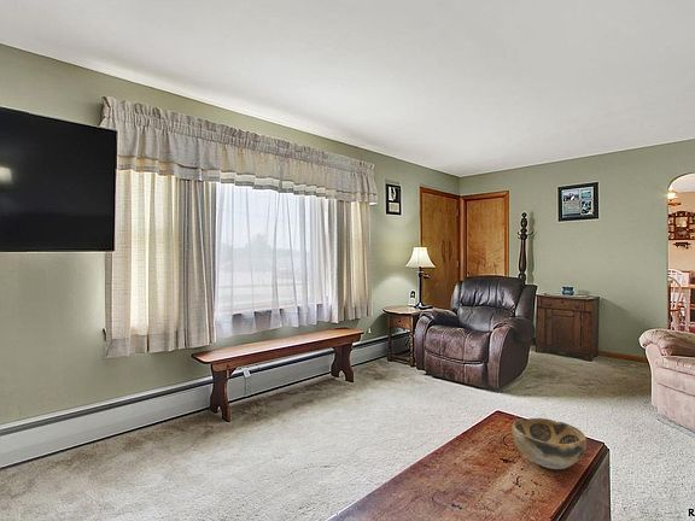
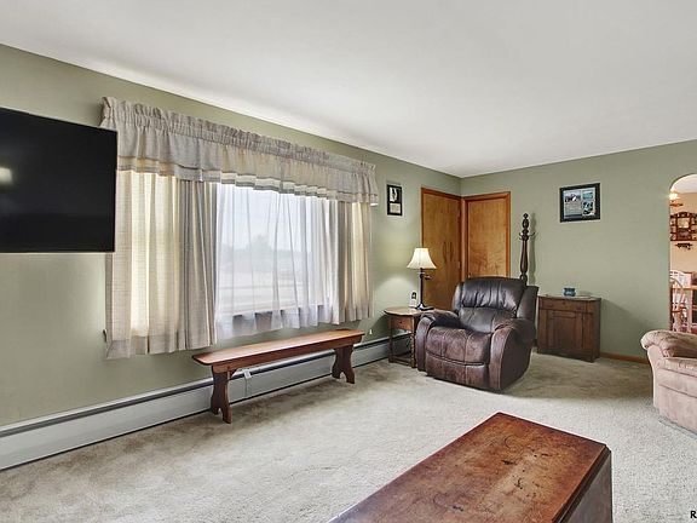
- decorative bowl [510,417,588,470]
